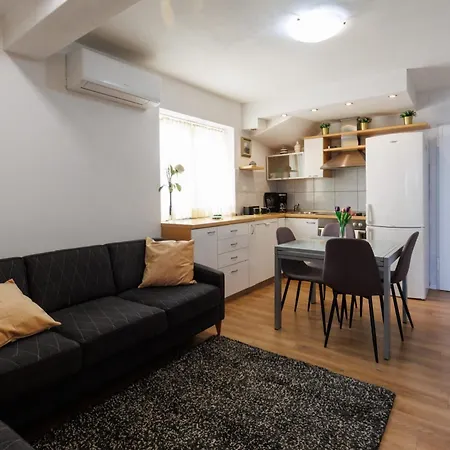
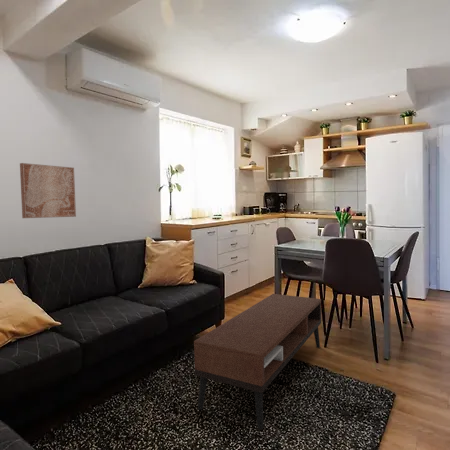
+ wall art [19,162,77,219]
+ coffee table [193,293,322,430]
